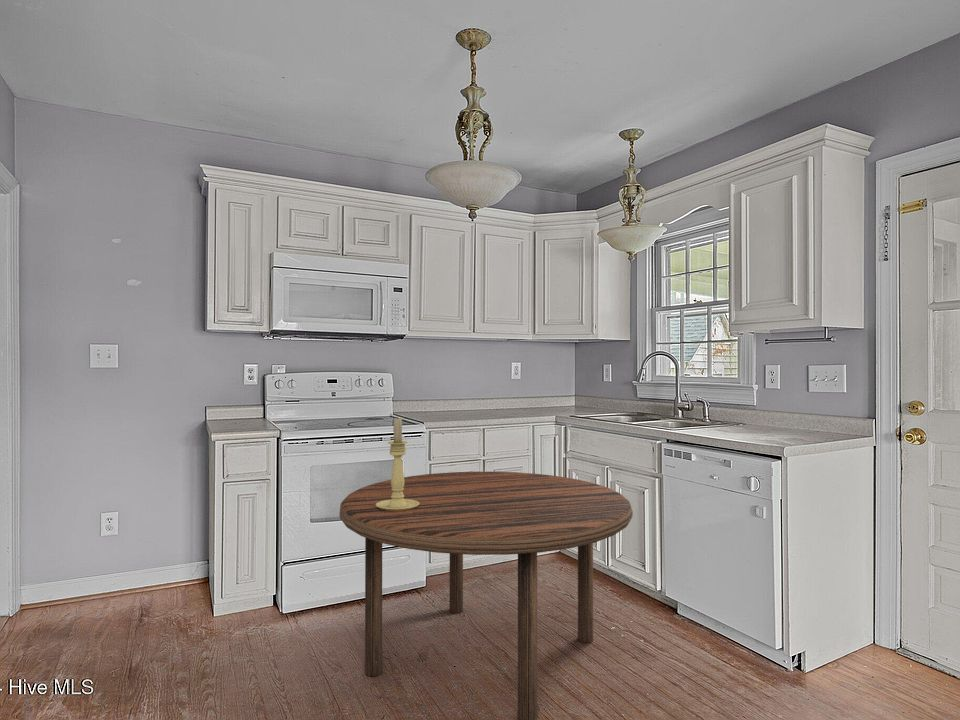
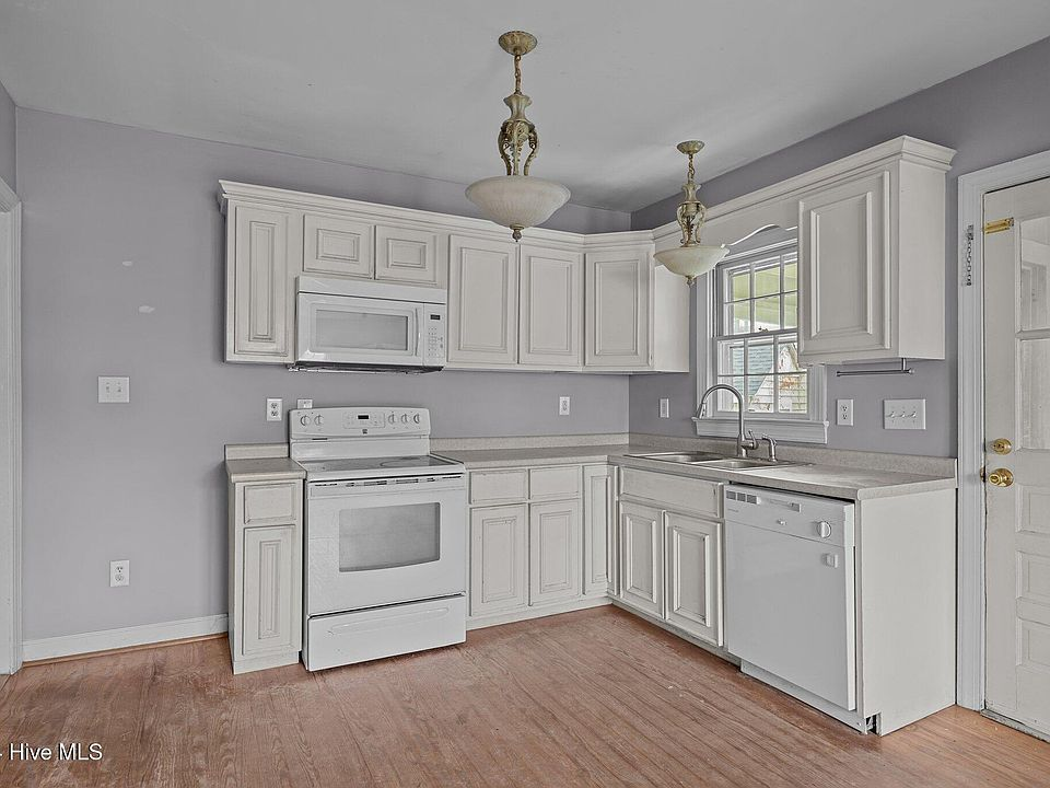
- dining table [339,471,634,720]
- candle holder [376,415,420,511]
